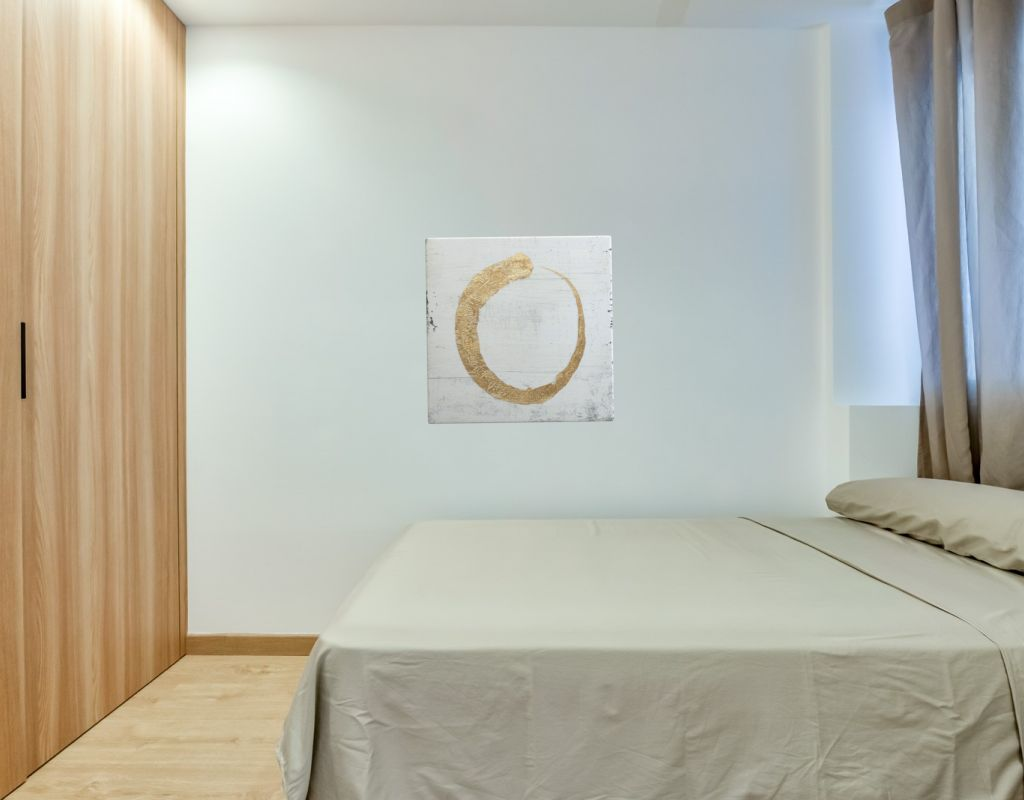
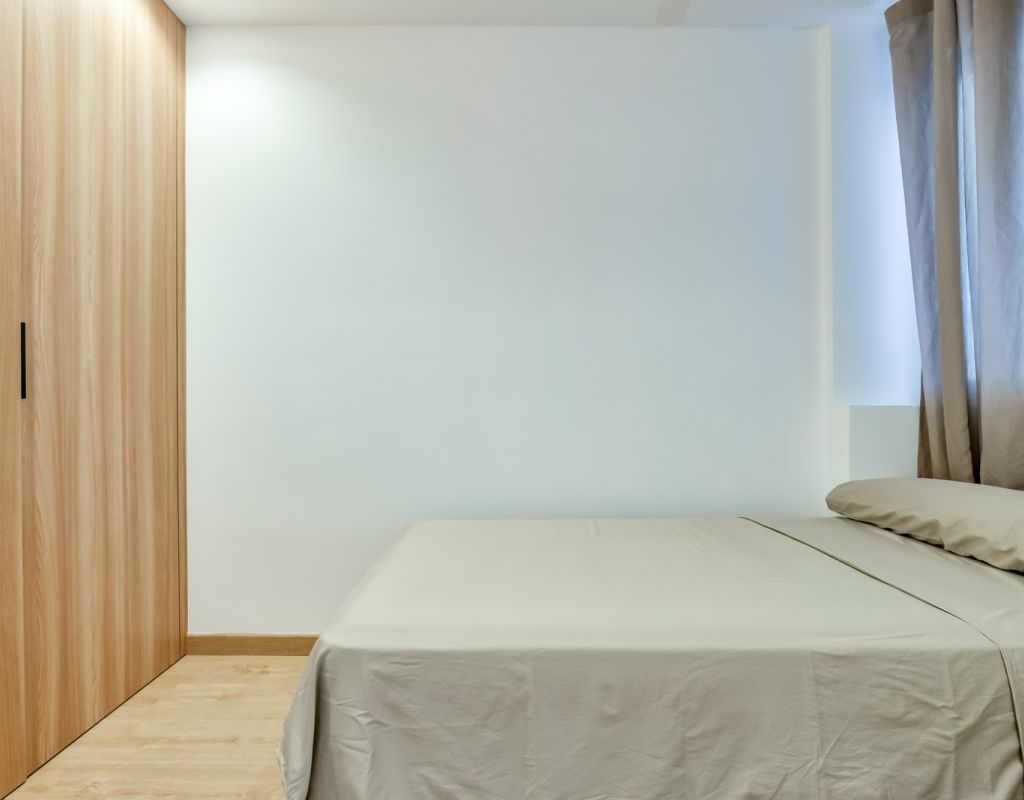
- wall art [424,235,615,425]
